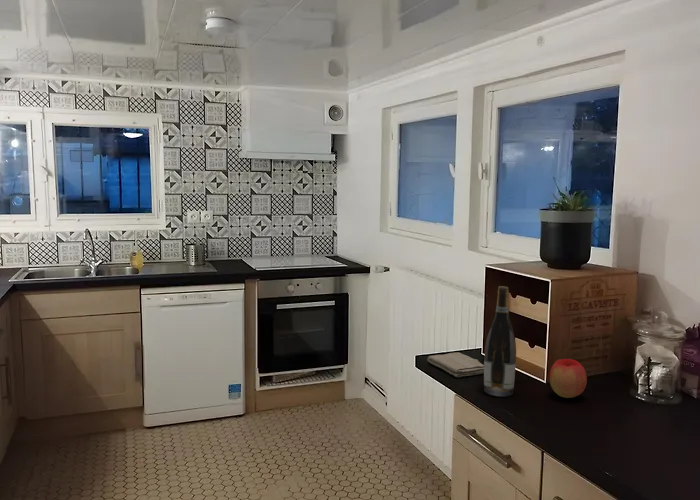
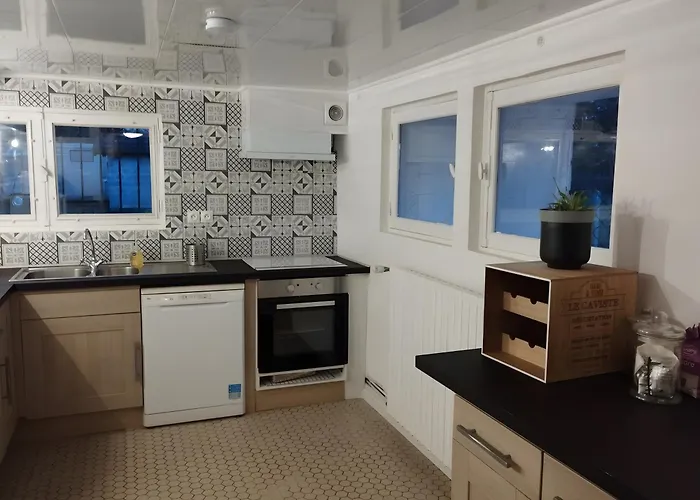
- apple [549,358,588,399]
- washcloth [426,352,484,378]
- wine bottle [483,285,517,398]
